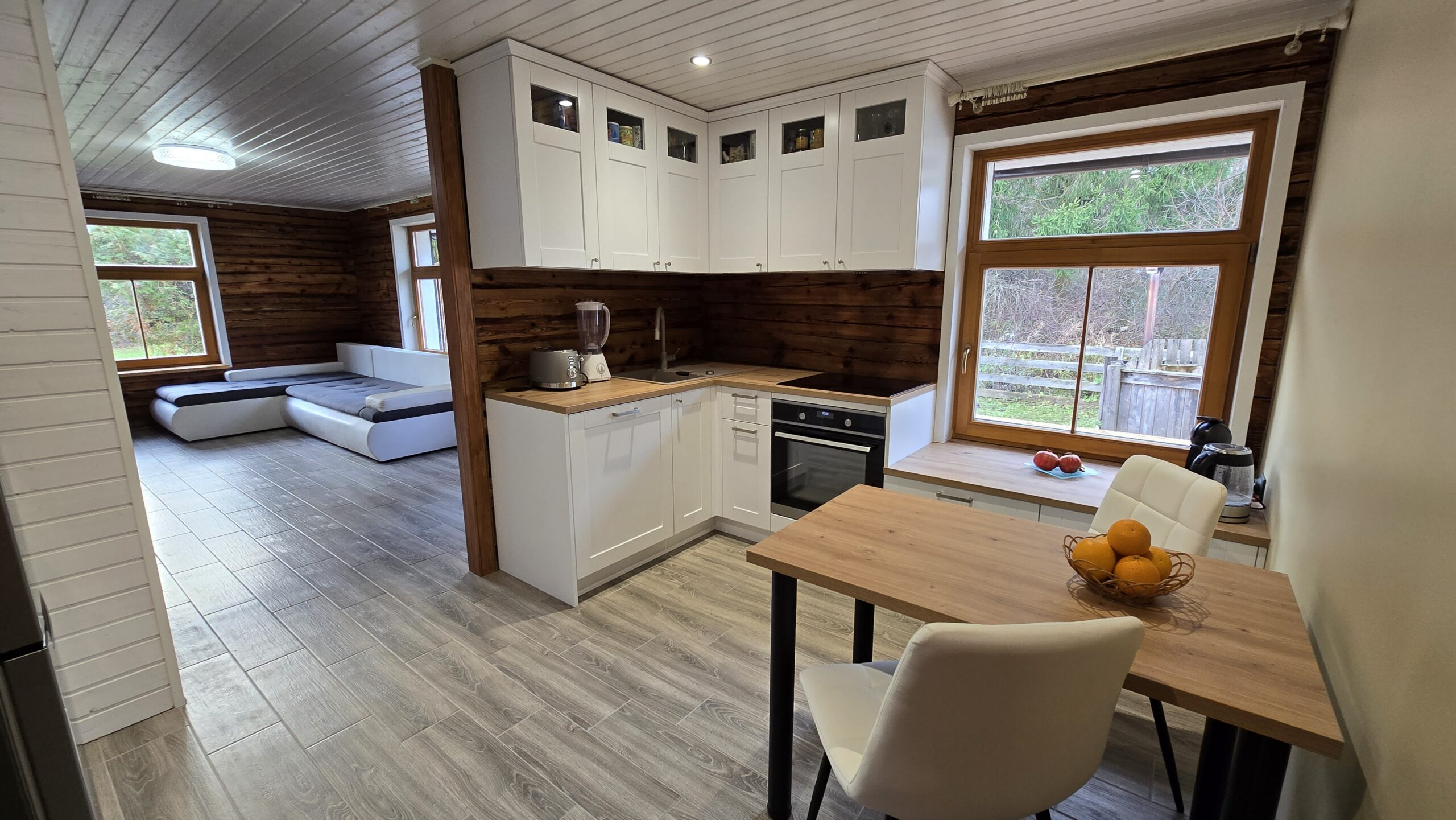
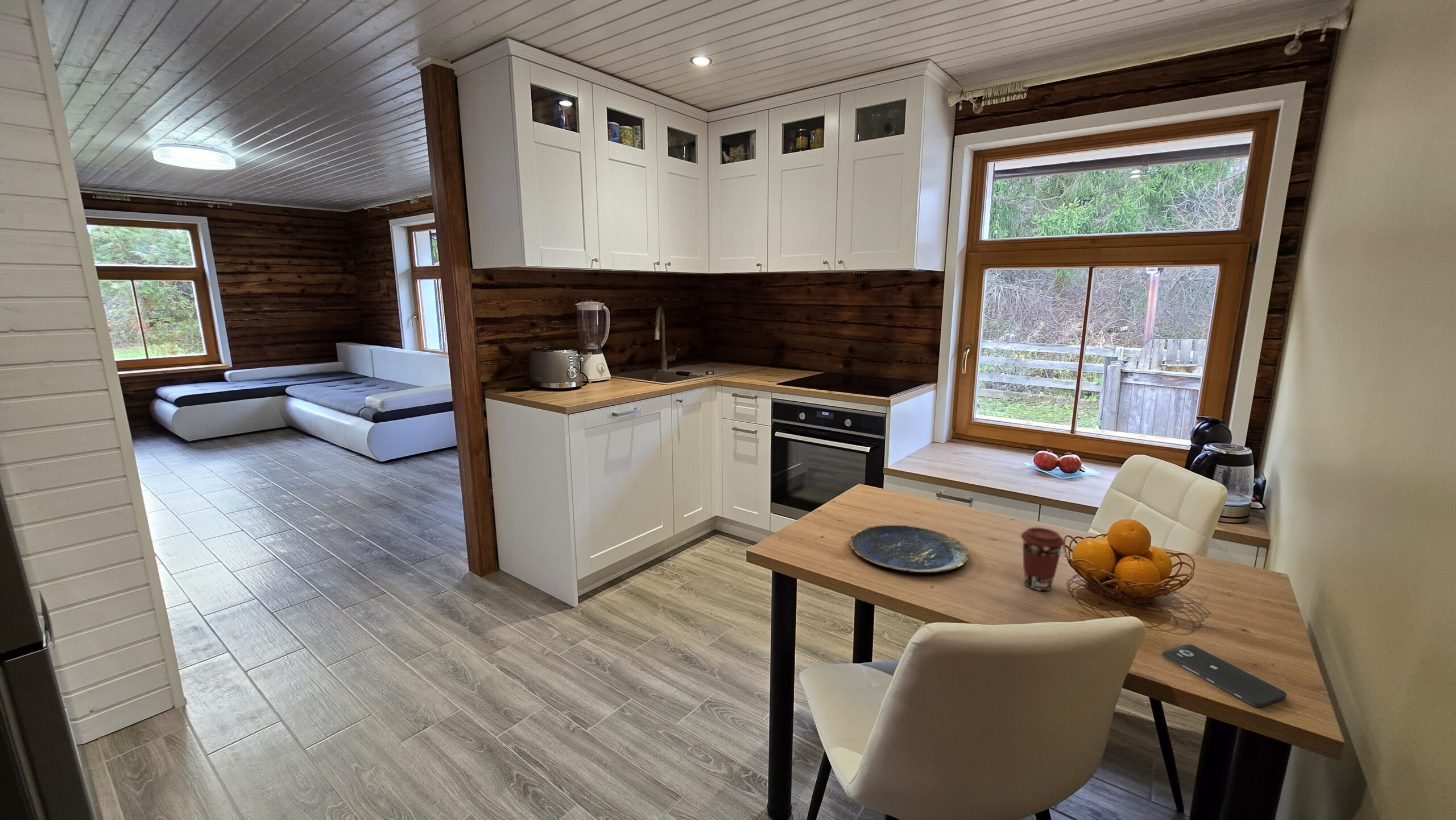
+ plate [849,524,970,574]
+ smartphone [1163,644,1287,708]
+ coffee cup [1020,527,1065,591]
